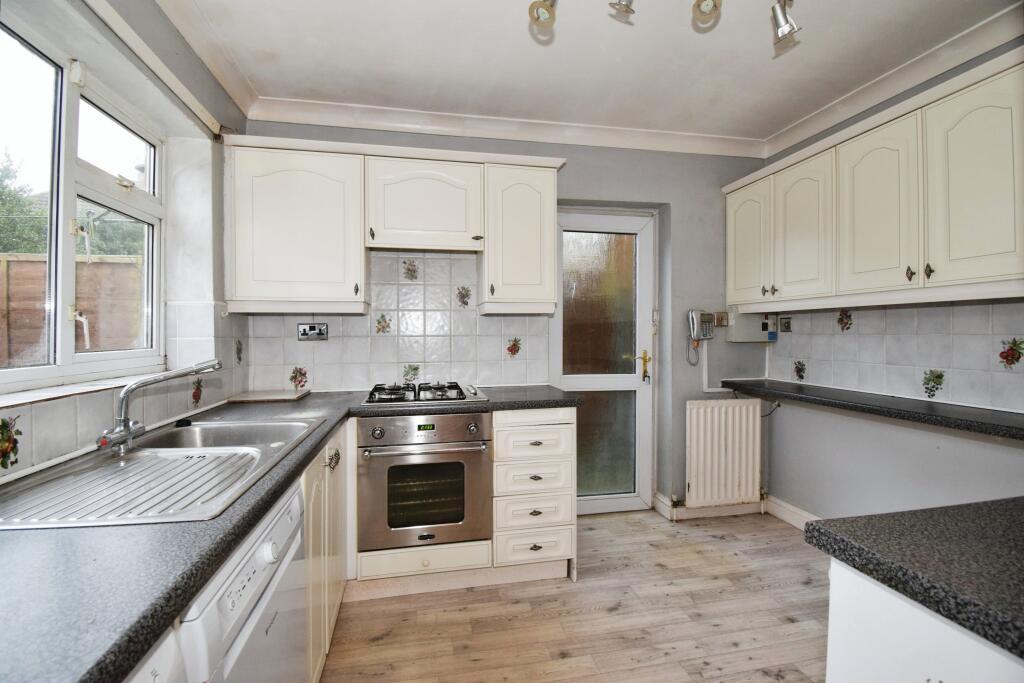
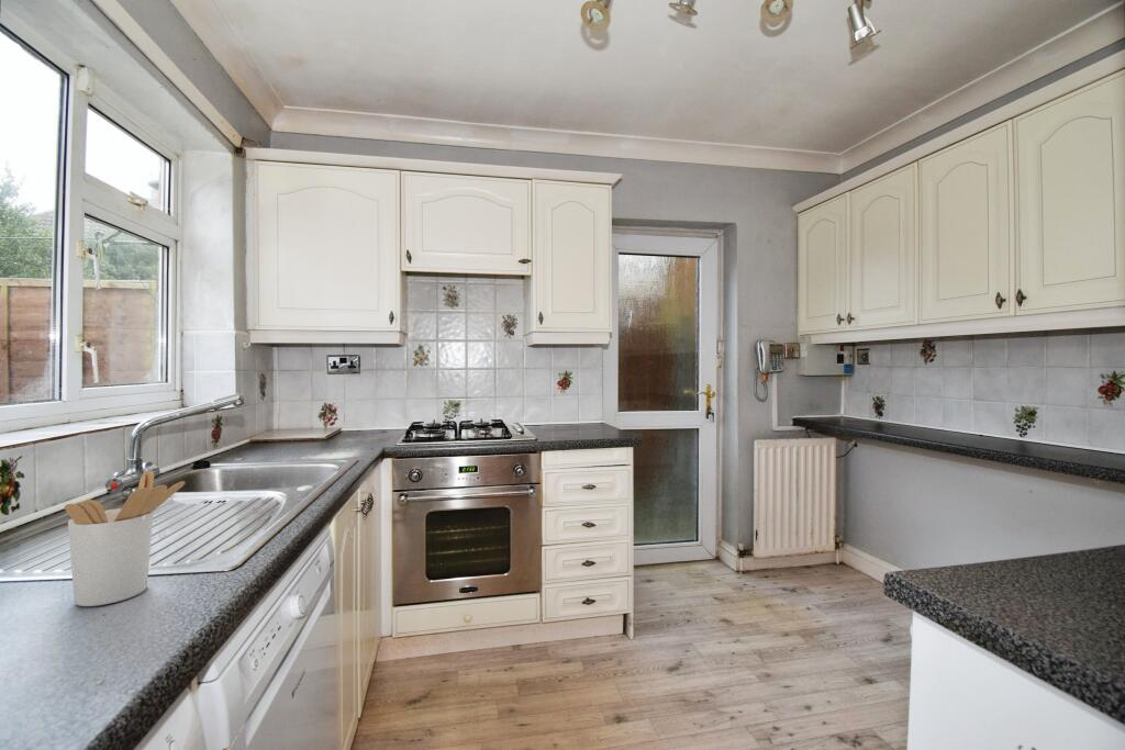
+ utensil holder [64,470,186,607]
